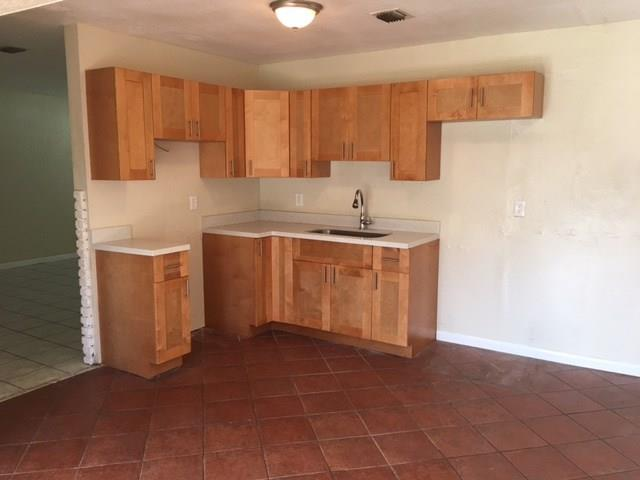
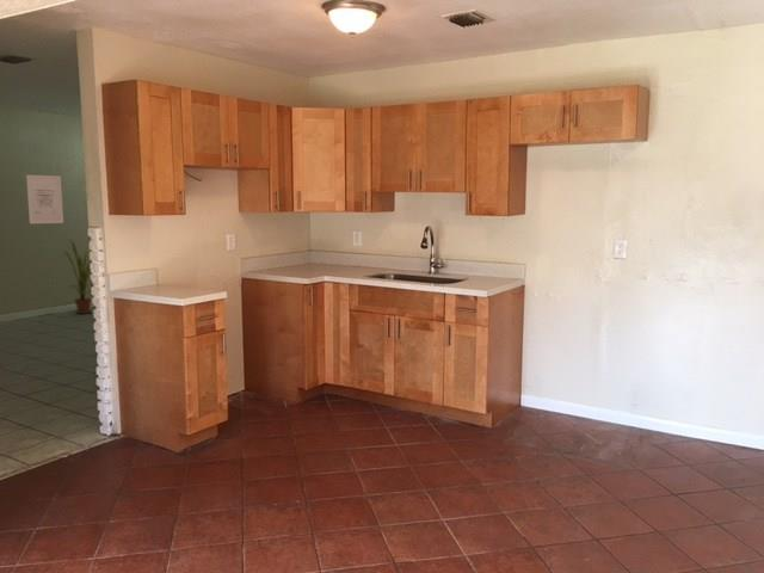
+ wall art [25,173,64,224]
+ house plant [61,236,93,315]
